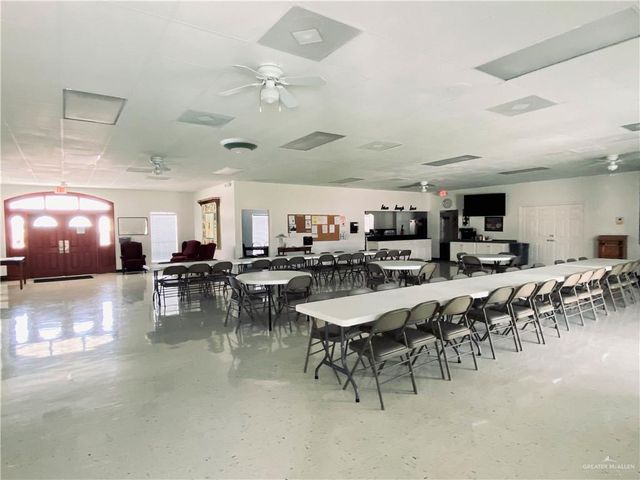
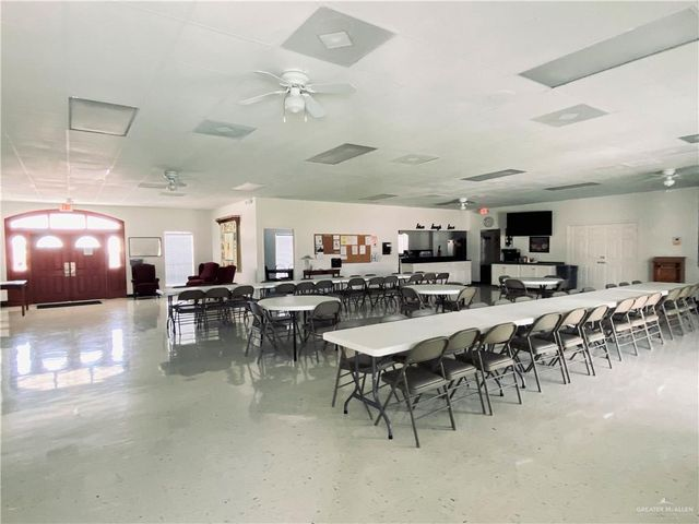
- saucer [219,137,261,155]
